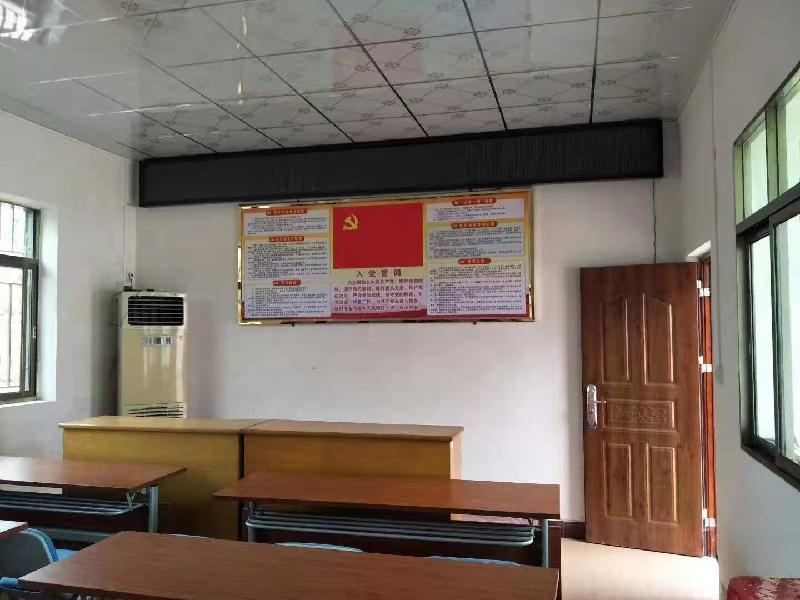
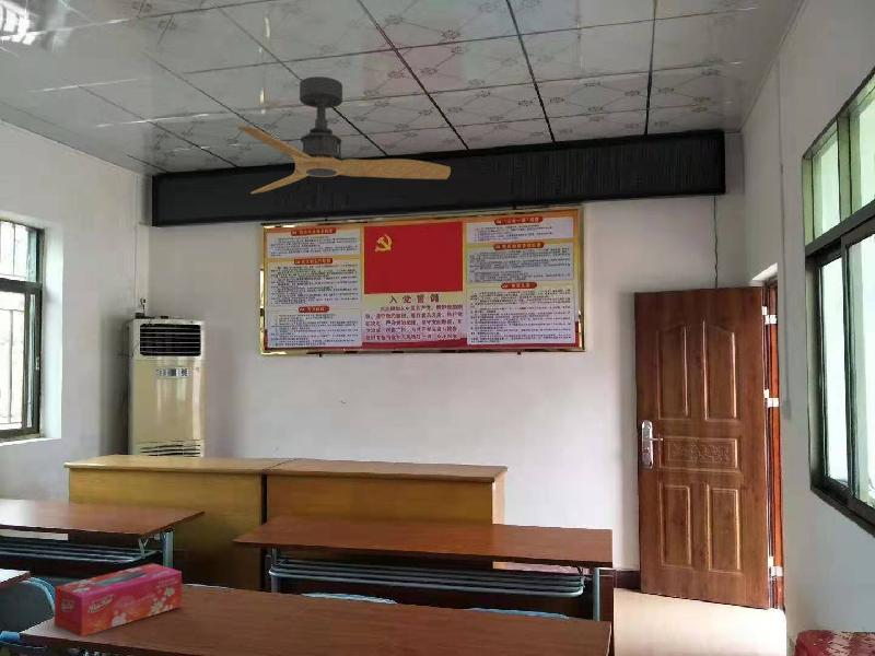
+ tissue box [52,562,183,637]
+ ceiling fan [237,75,452,195]
